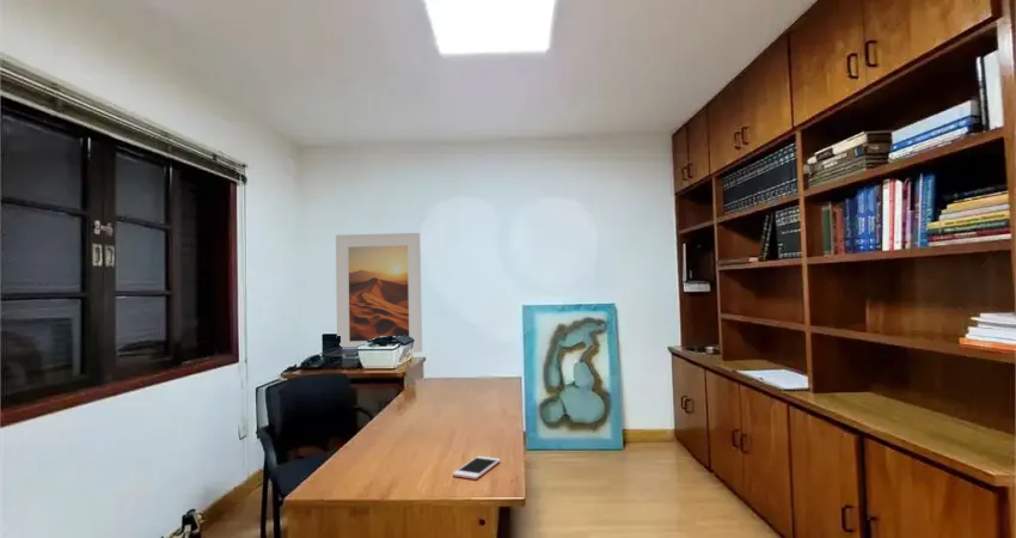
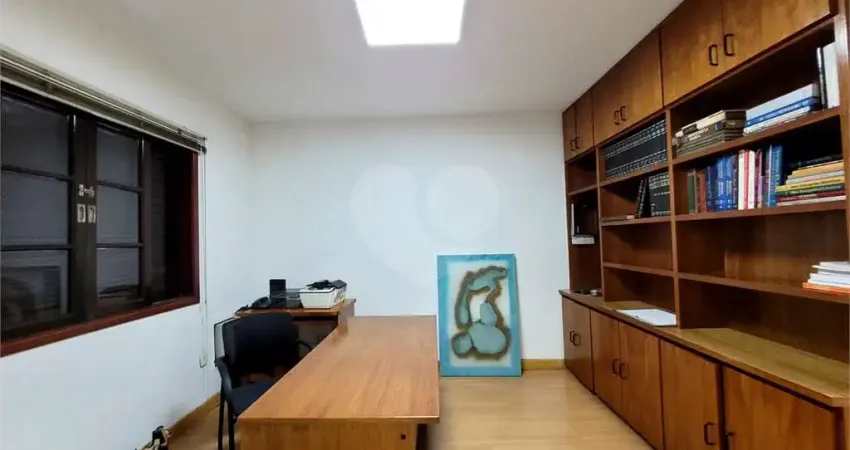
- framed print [335,232,423,354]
- cell phone [452,456,502,481]
